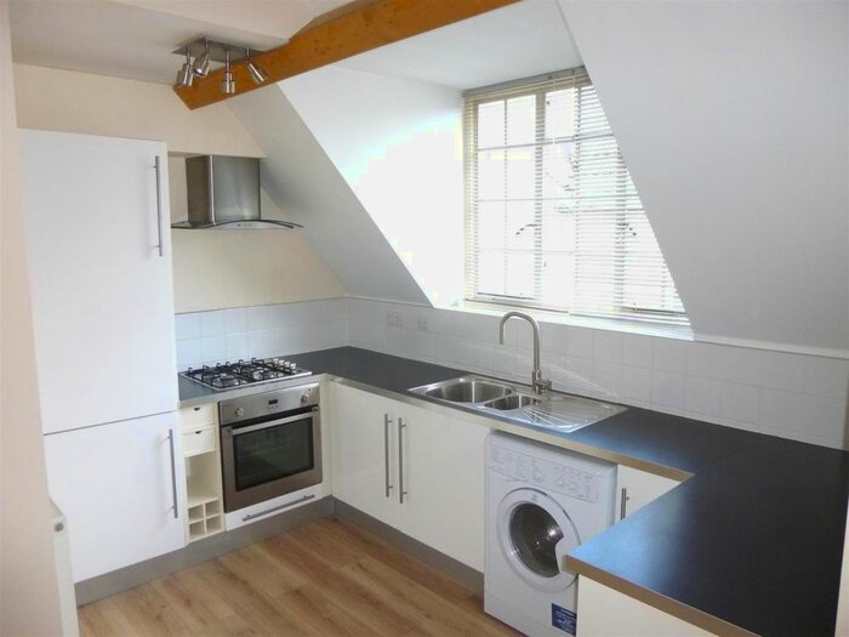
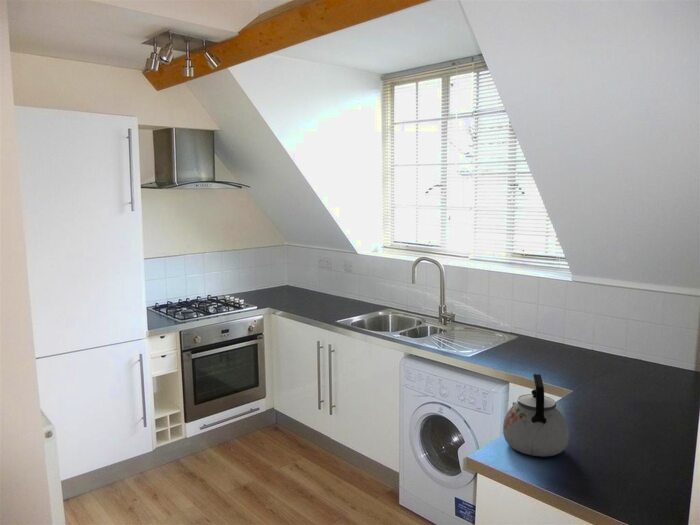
+ kettle [502,373,570,457]
